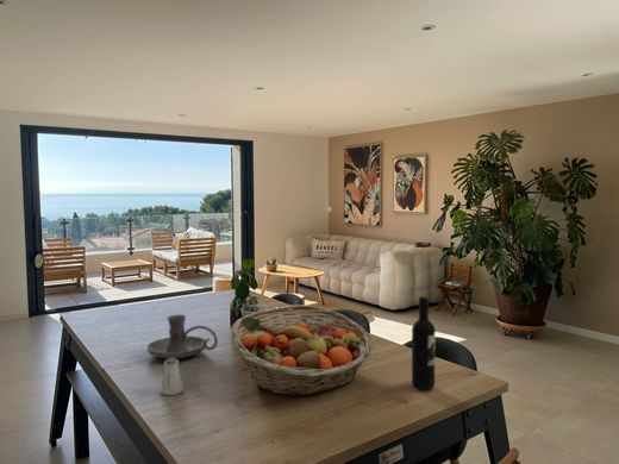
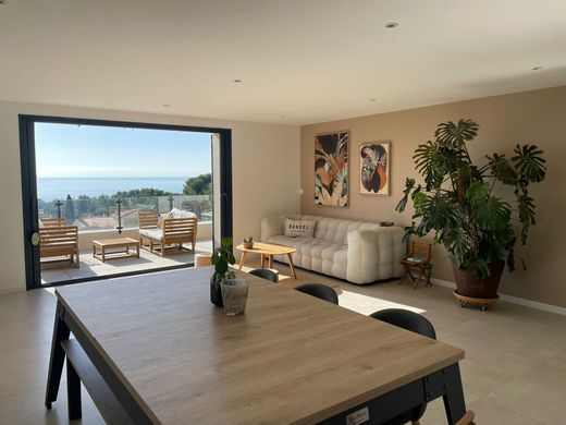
- wine bottle [411,294,437,390]
- fruit basket [230,303,374,397]
- candle holder [145,314,219,359]
- saltshaker [160,358,185,396]
